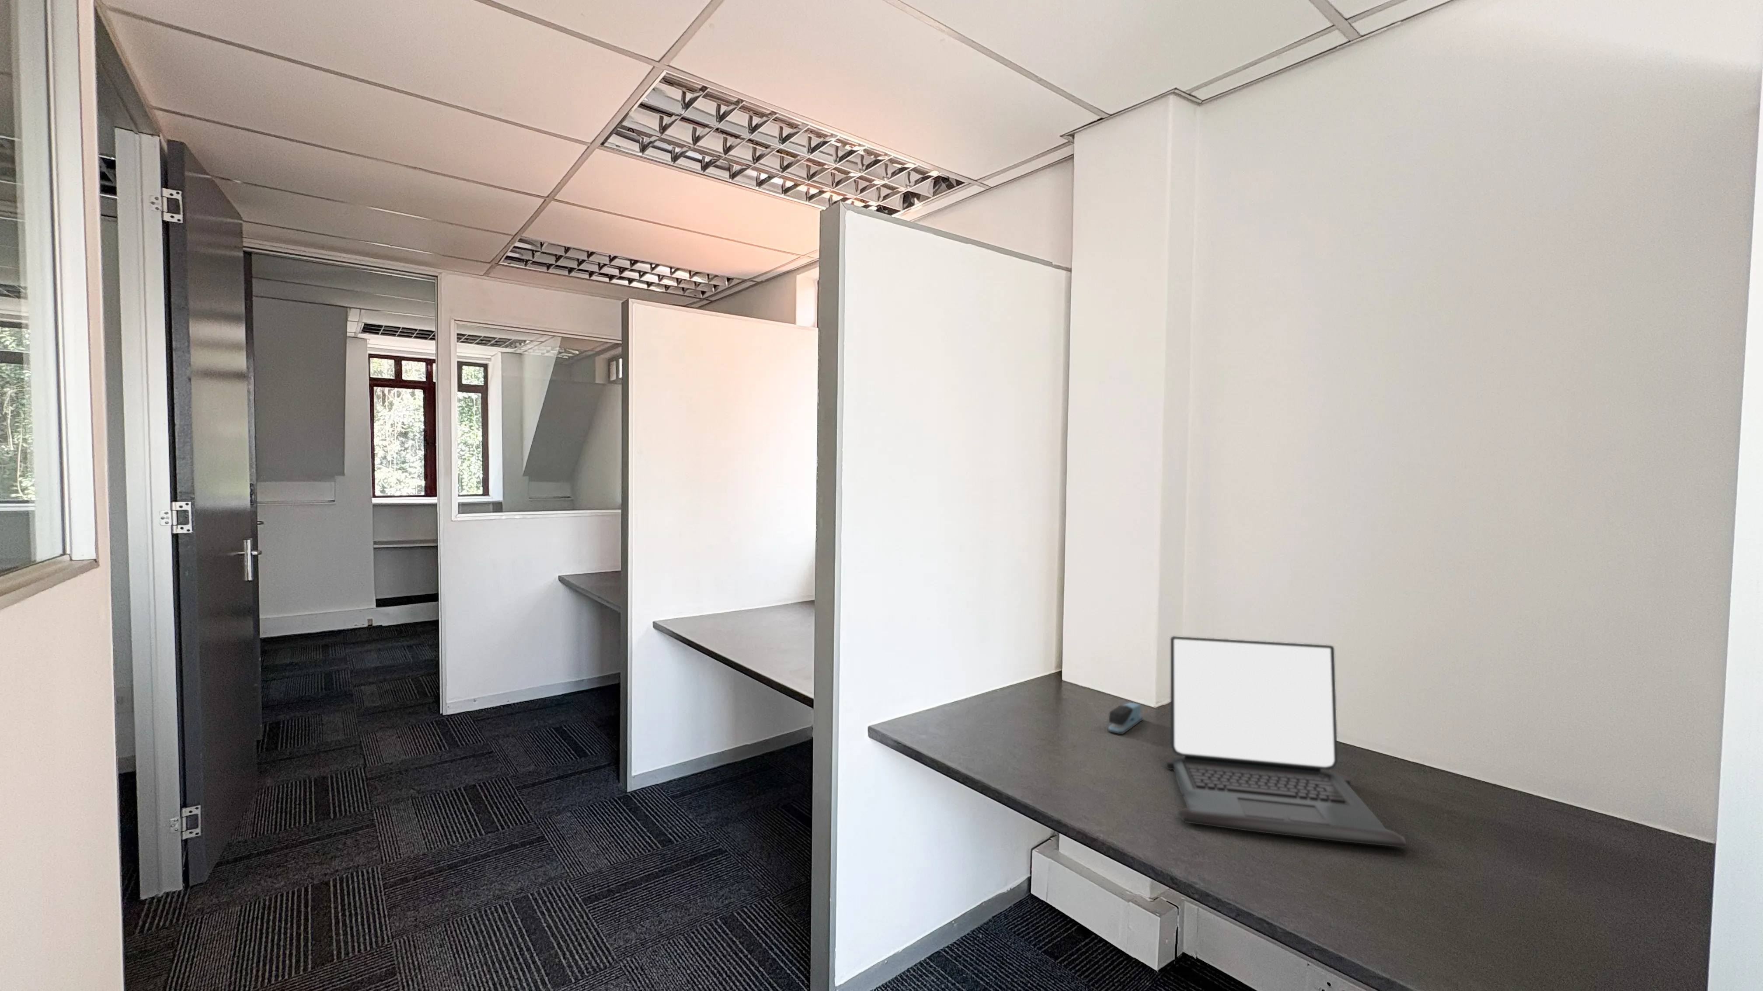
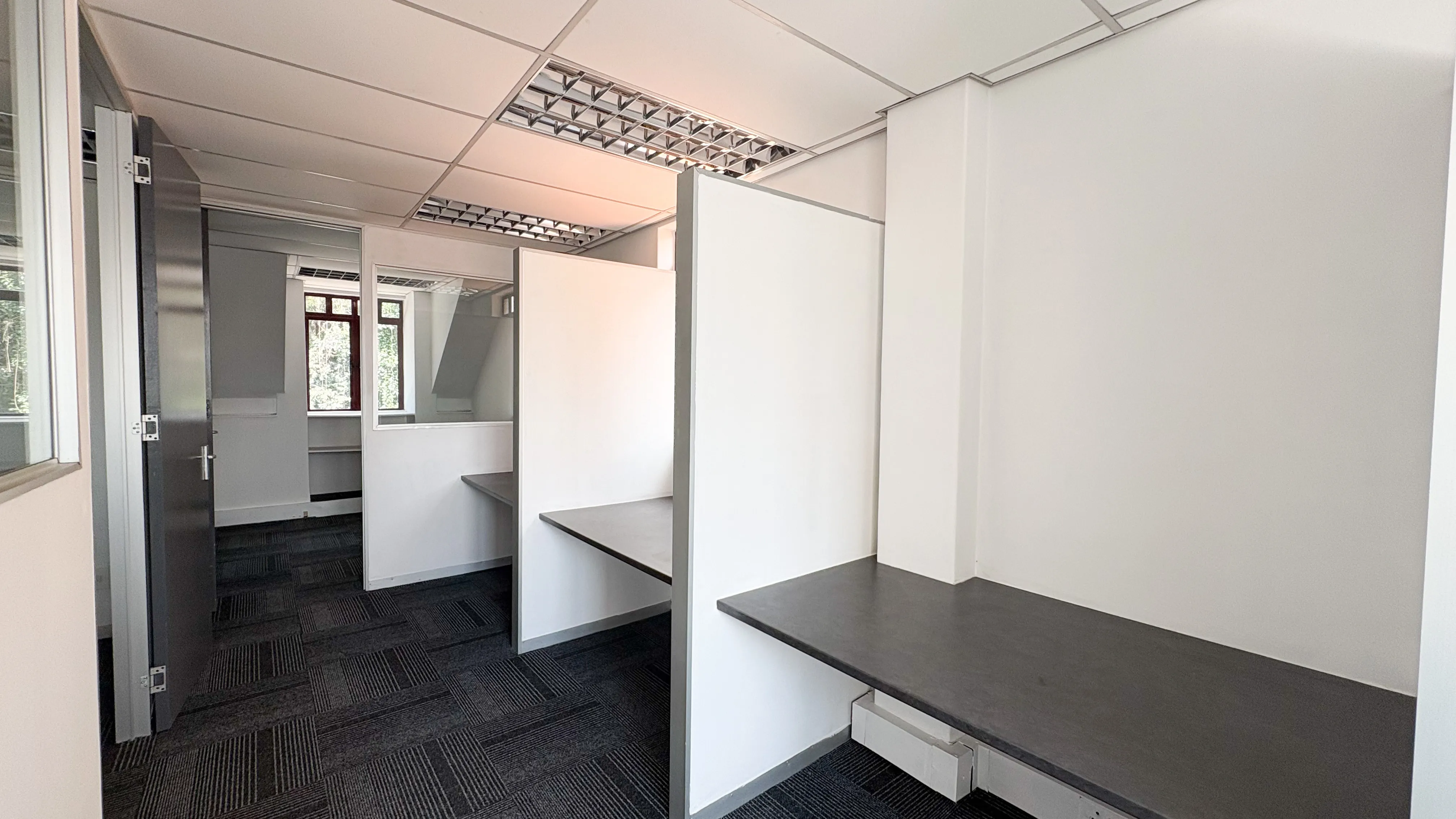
- stapler [1107,702,1143,734]
- laptop [1165,635,1407,848]
